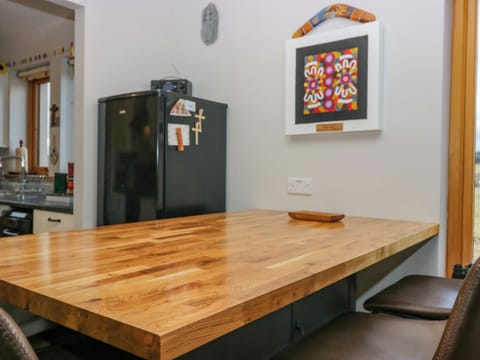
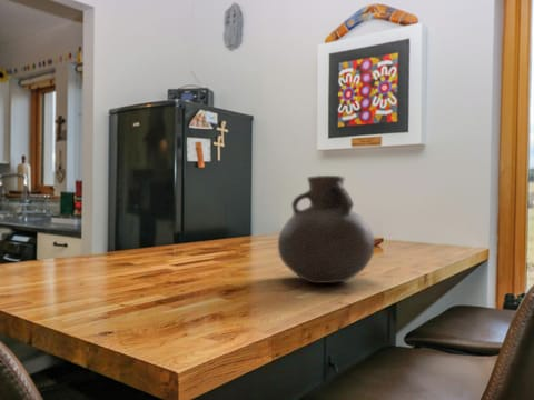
+ vase [277,174,376,284]
